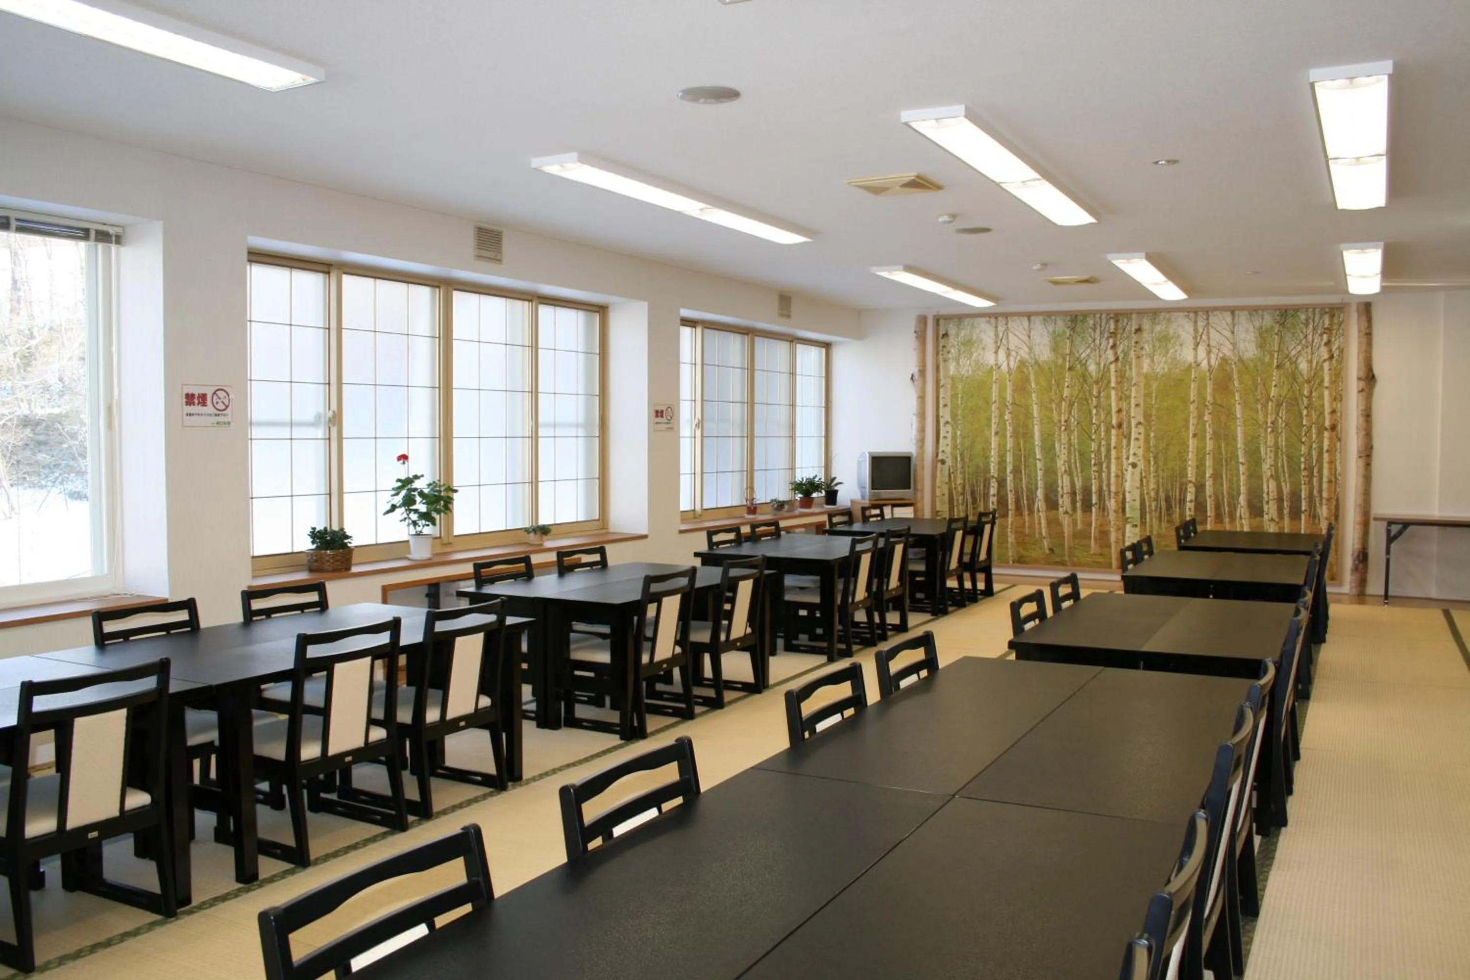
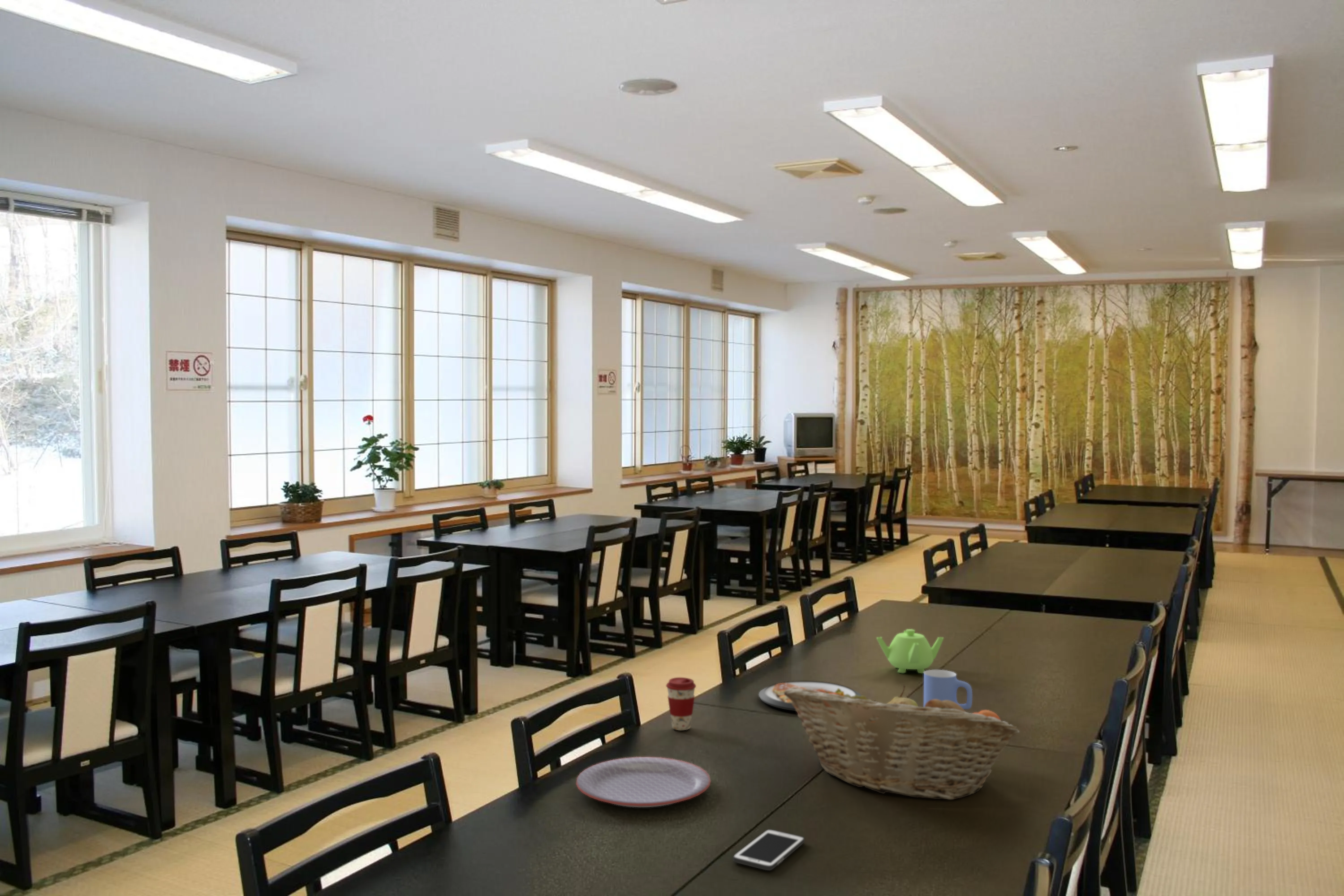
+ cell phone [732,829,805,871]
+ fruit basket [784,685,1021,800]
+ coffee cup [666,677,697,731]
+ teapot [876,629,944,674]
+ mug [923,669,973,710]
+ plate [576,756,711,808]
+ dish [758,681,862,711]
